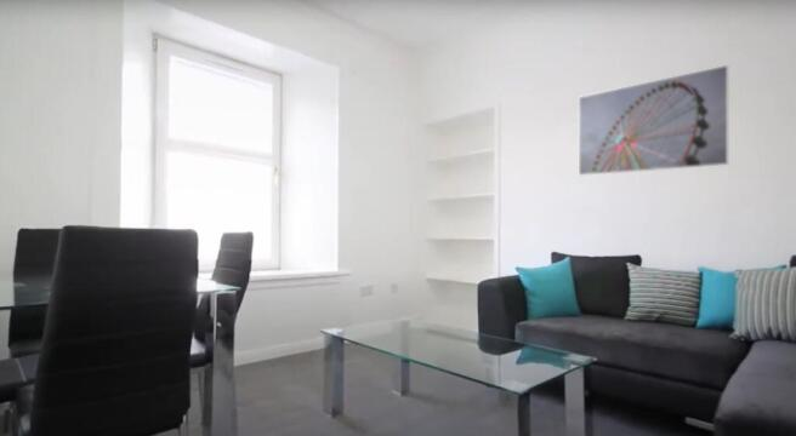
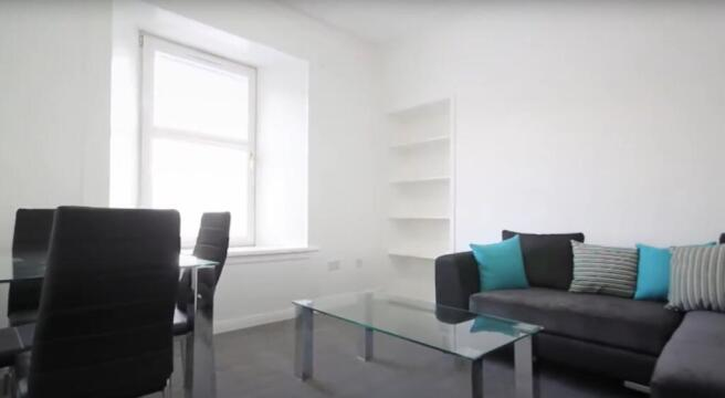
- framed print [578,64,729,177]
